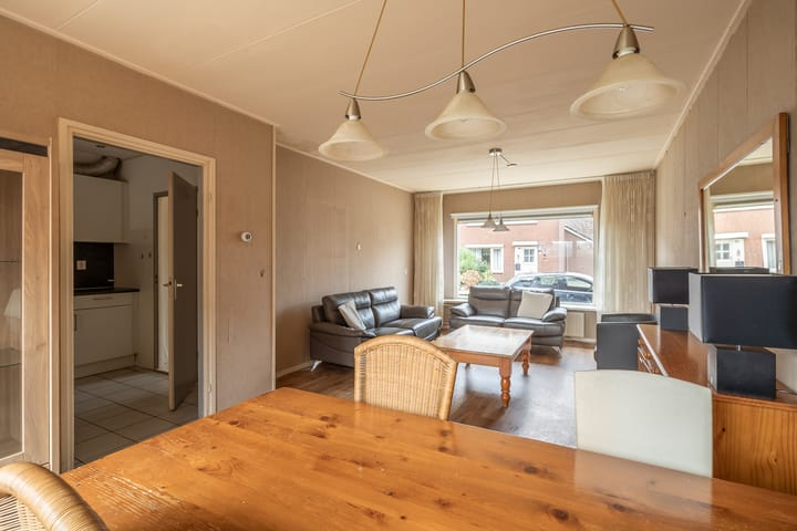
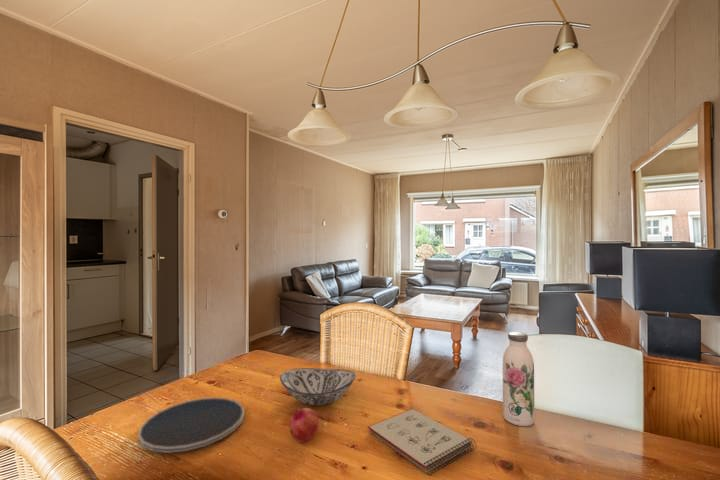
+ decorative bowl [279,367,357,406]
+ plate [137,396,245,454]
+ notepad [367,408,477,476]
+ fruit [289,407,320,443]
+ water bottle [502,331,535,427]
